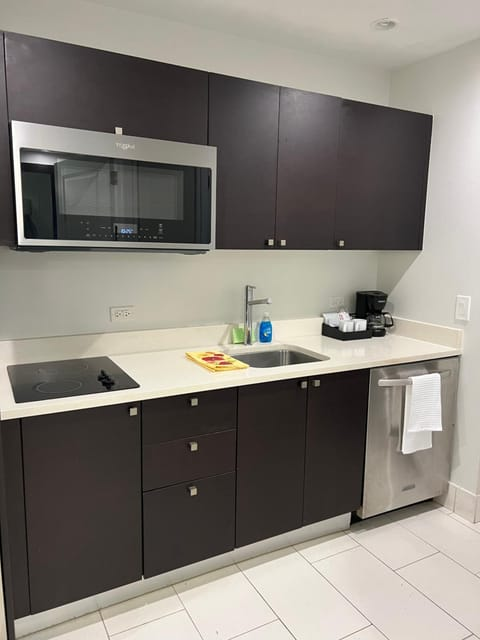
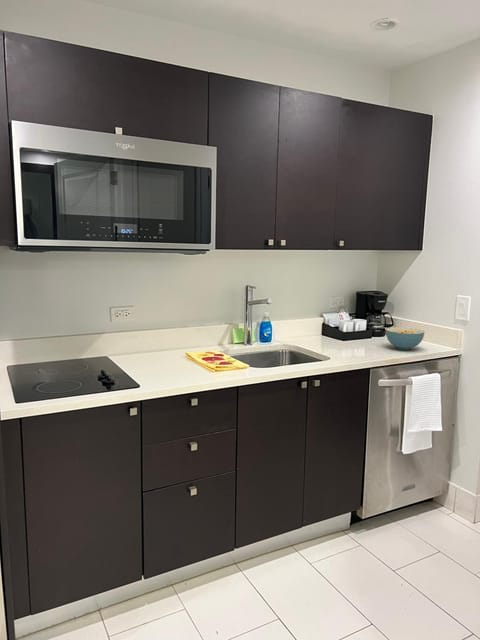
+ cereal bowl [385,326,425,351]
